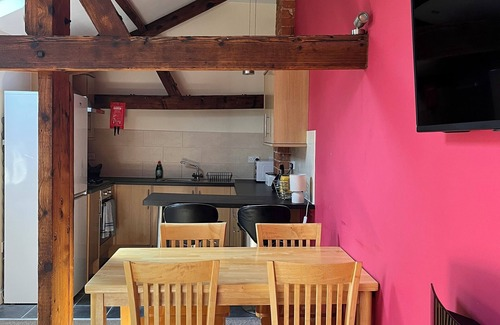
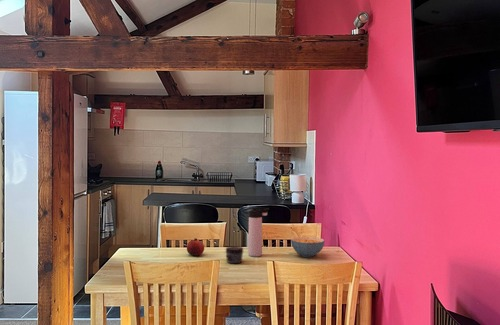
+ jar [225,245,244,264]
+ cereal bowl [290,236,326,258]
+ fruit [186,237,205,256]
+ thermos bottle [247,207,270,258]
